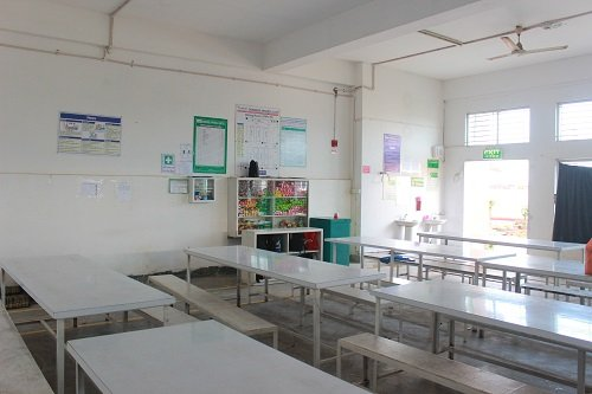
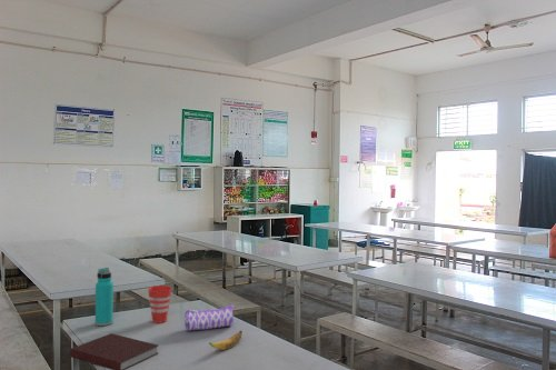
+ pencil case [183,303,236,332]
+ cup [147,284,172,324]
+ water bottle [95,267,115,327]
+ banana [208,330,242,351]
+ notebook [69,332,159,370]
